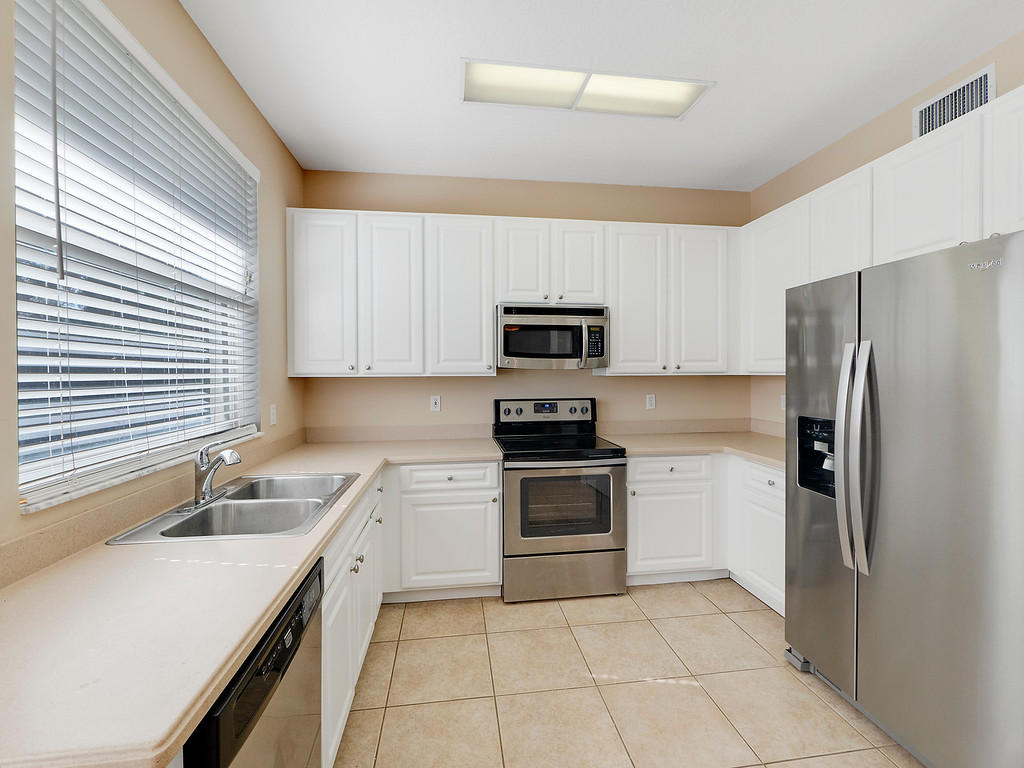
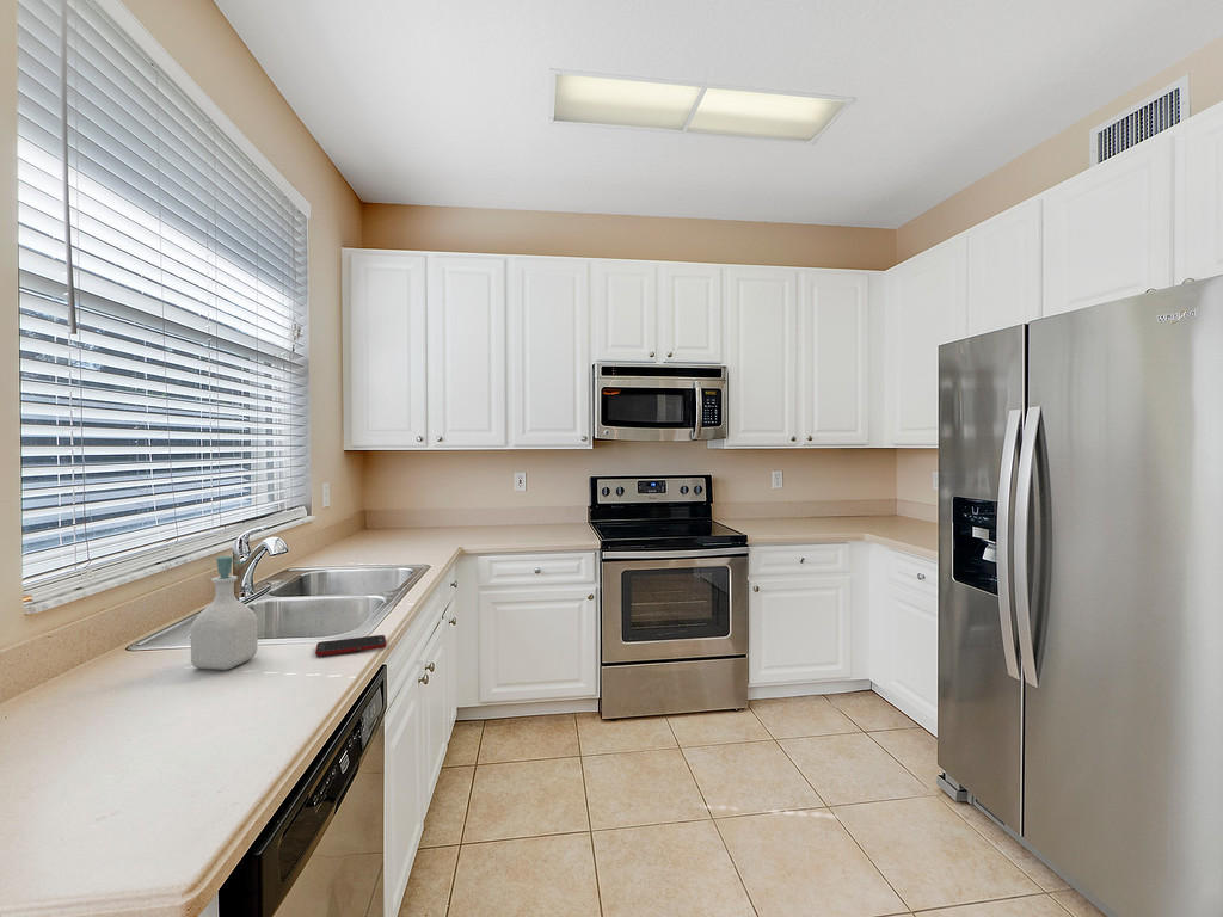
+ cell phone [314,634,387,657]
+ soap bottle [190,555,259,671]
